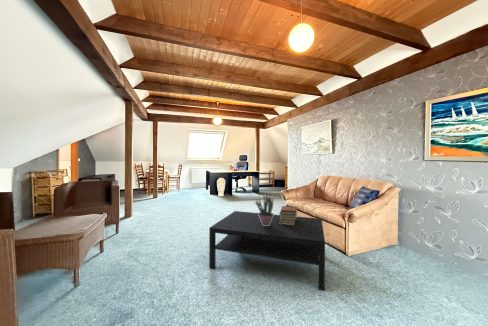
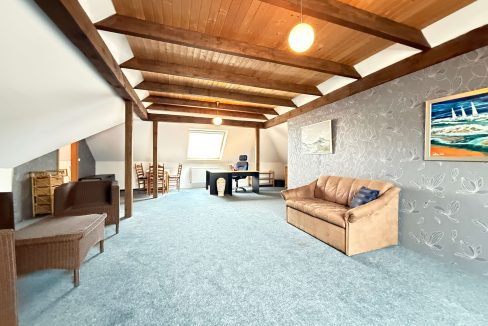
- potted plant [254,191,275,226]
- coffee table [208,210,326,291]
- book stack [278,205,298,225]
